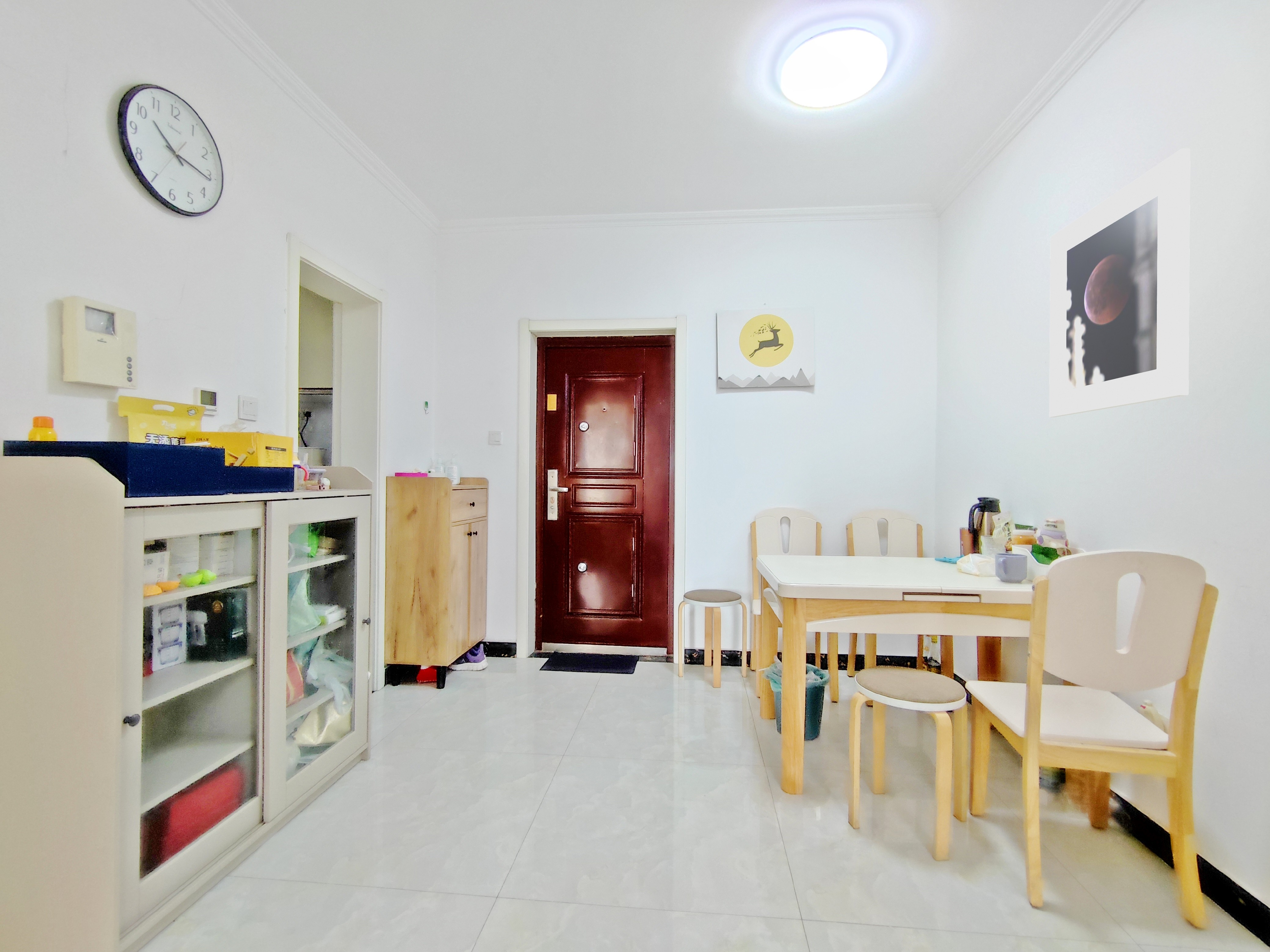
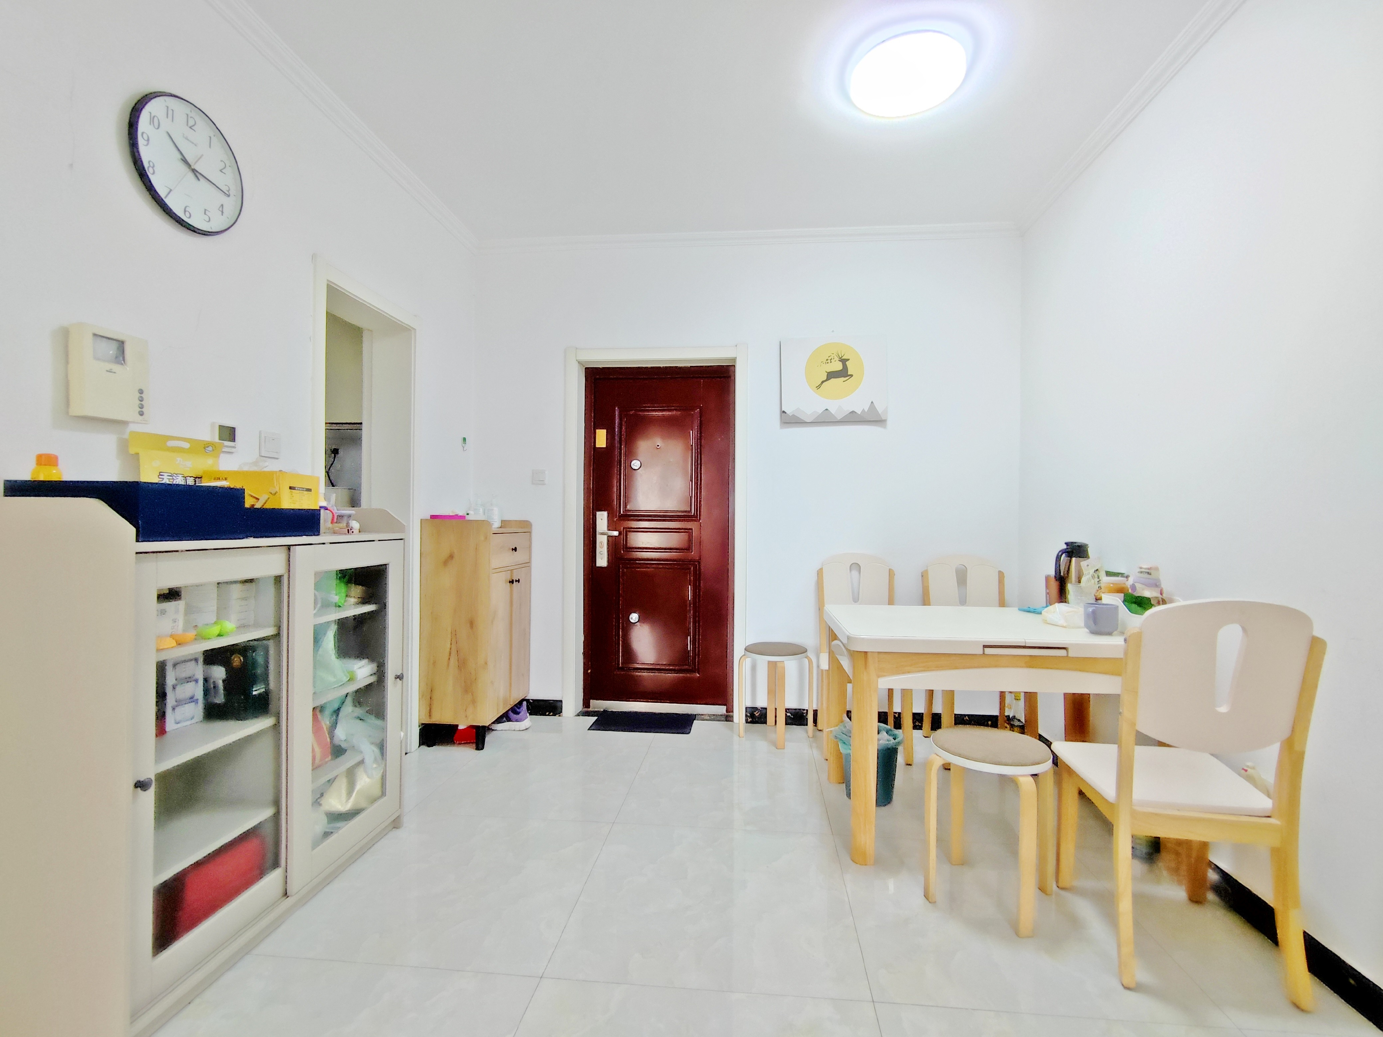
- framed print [1049,148,1191,418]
